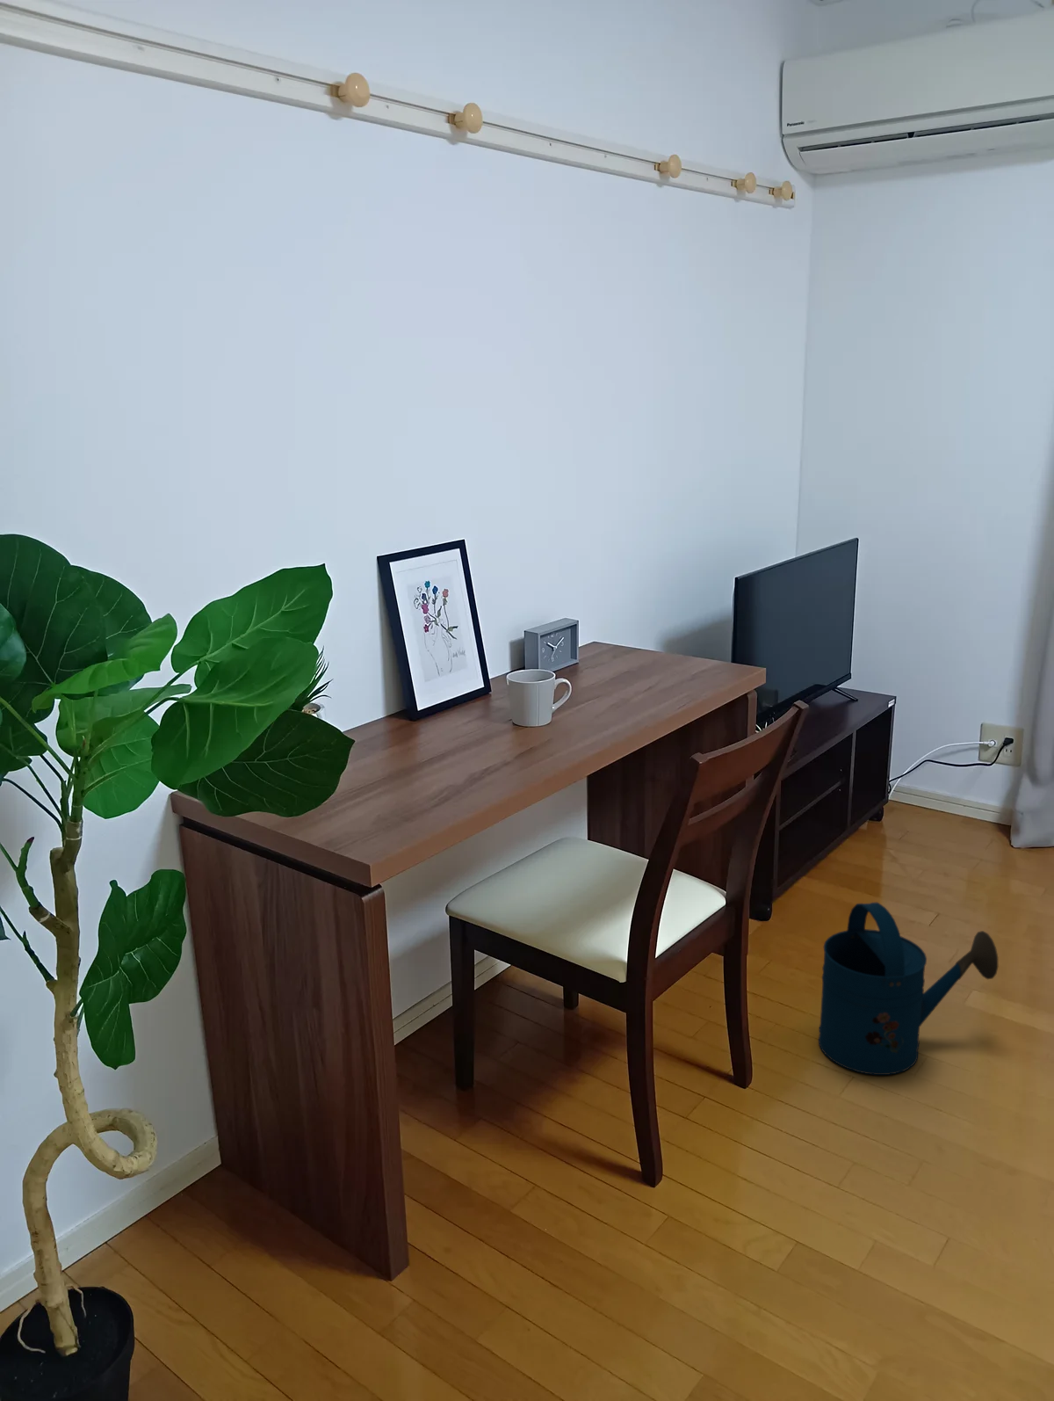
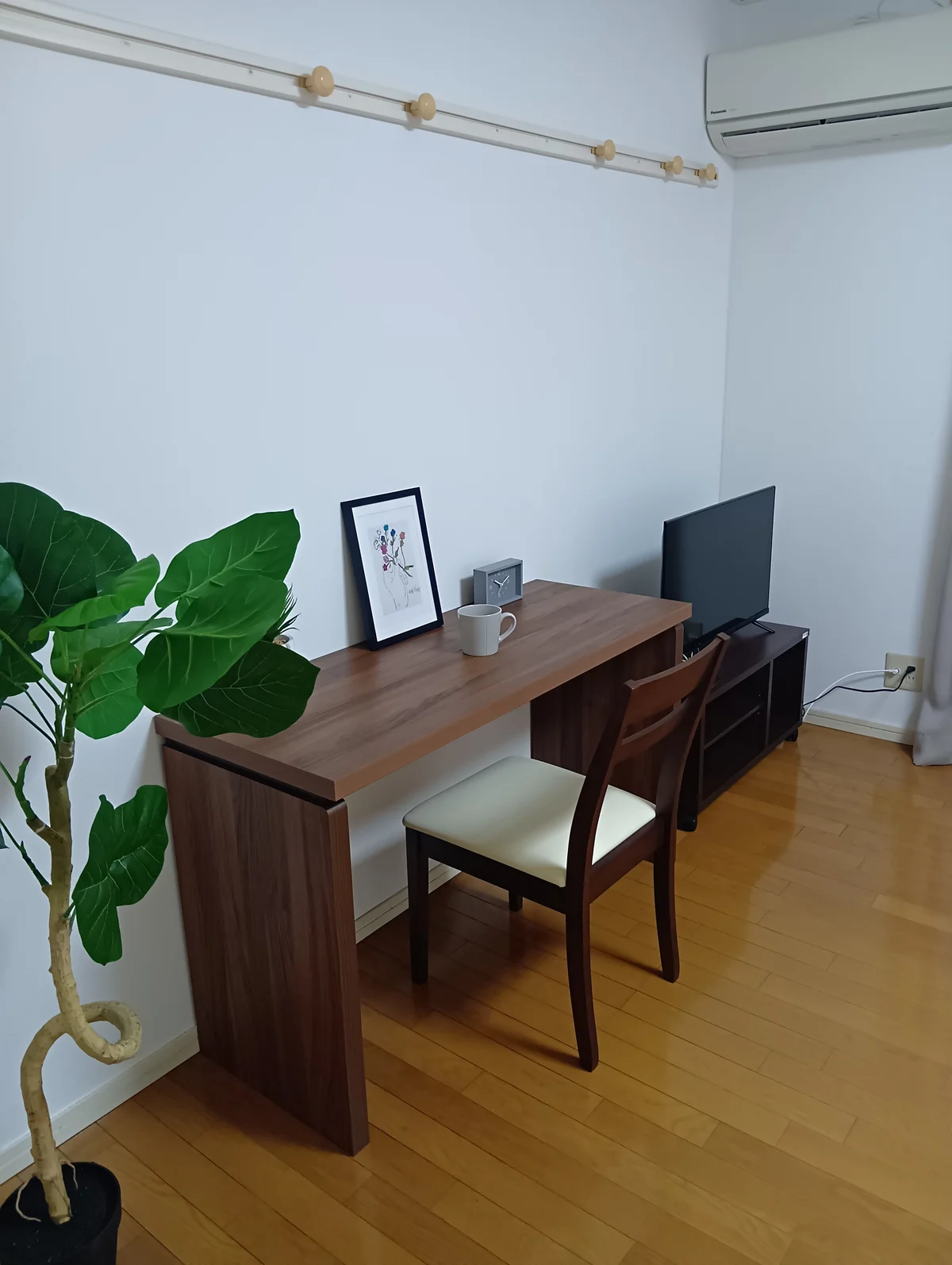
- watering can [818,902,999,1075]
